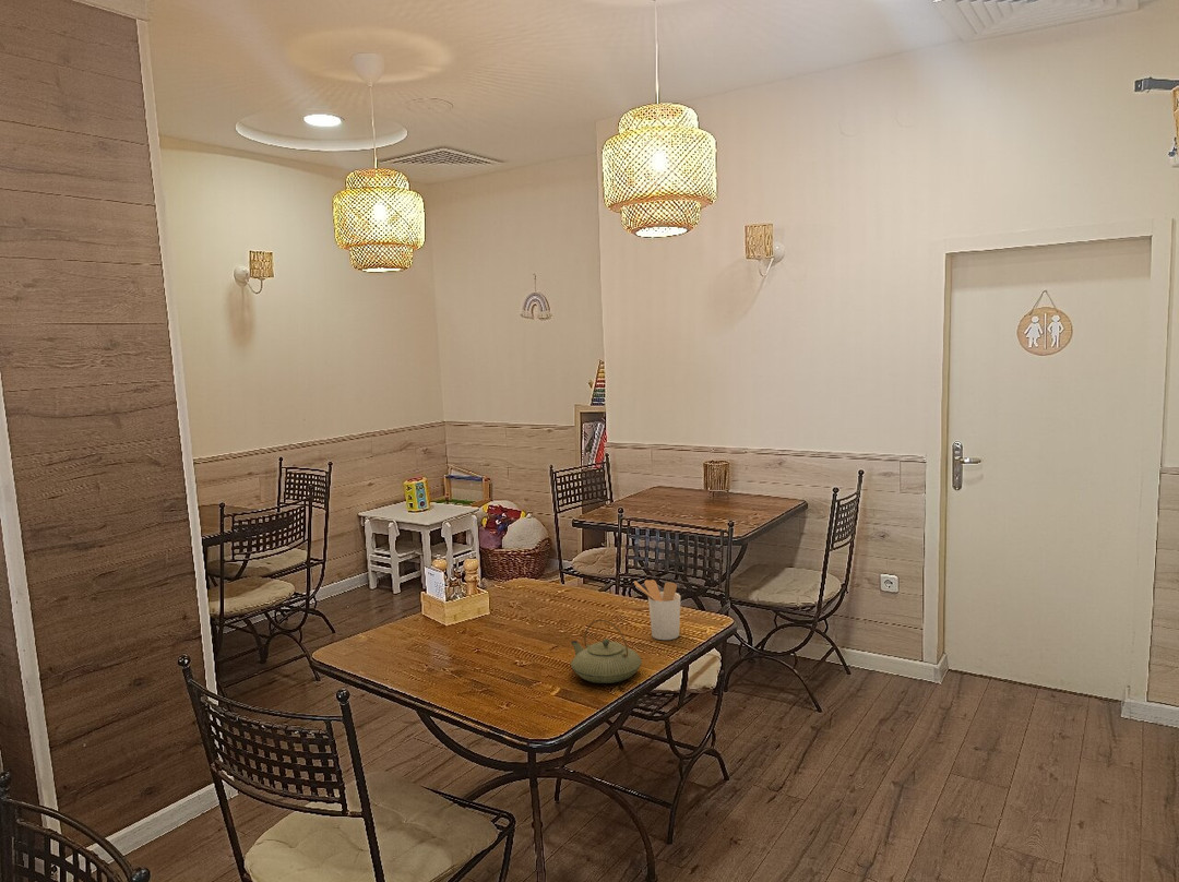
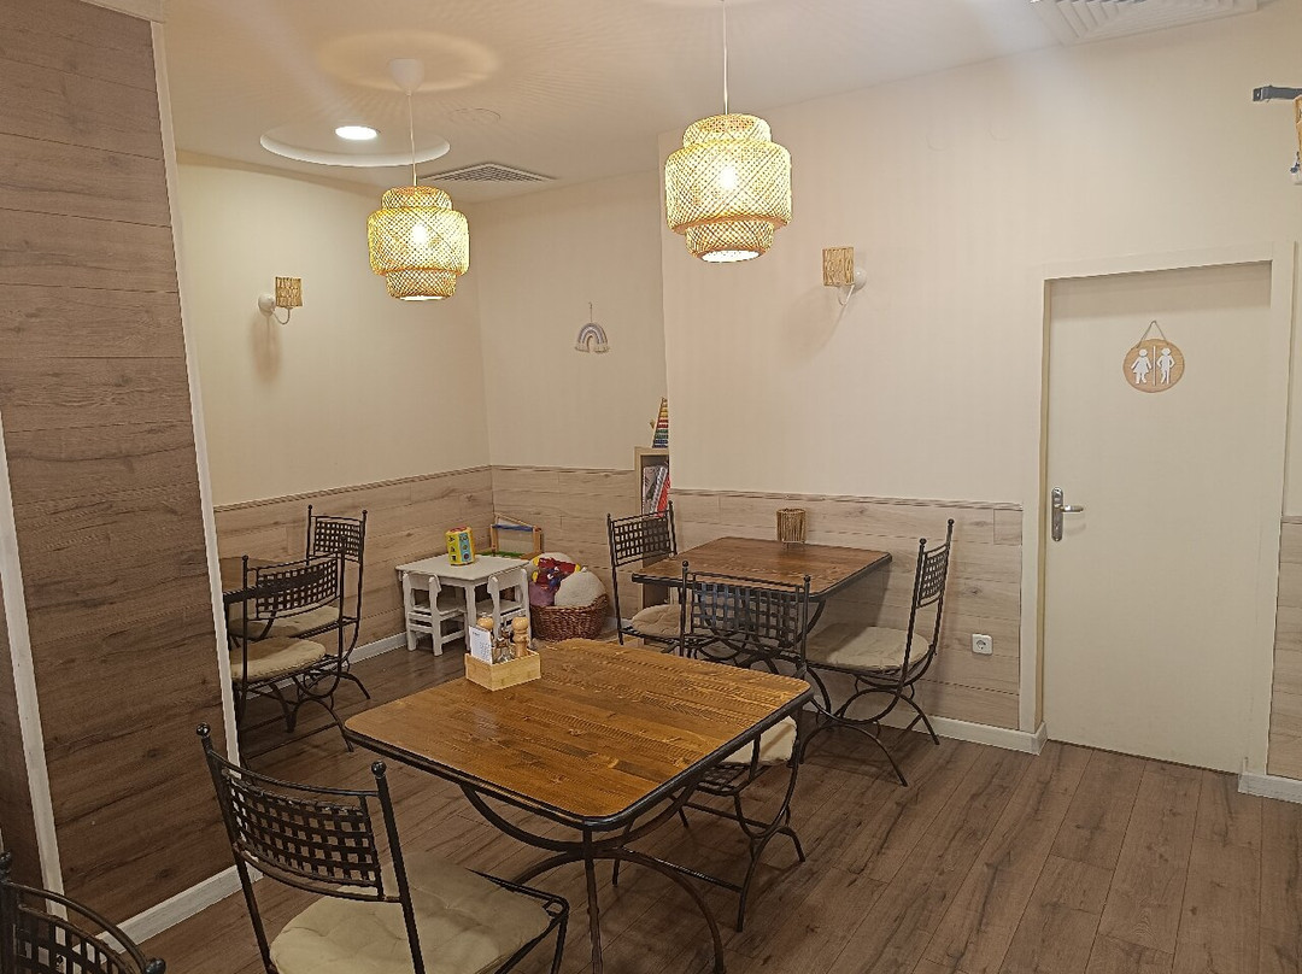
- utensil holder [633,579,681,641]
- teapot [570,619,643,684]
